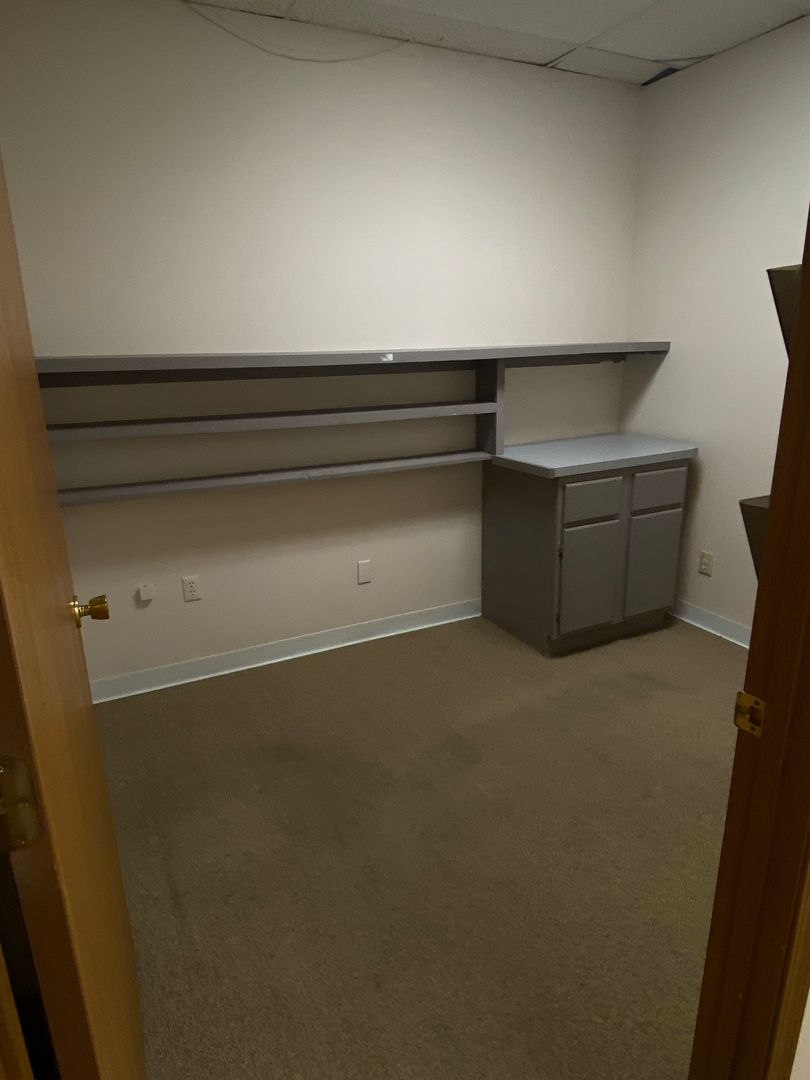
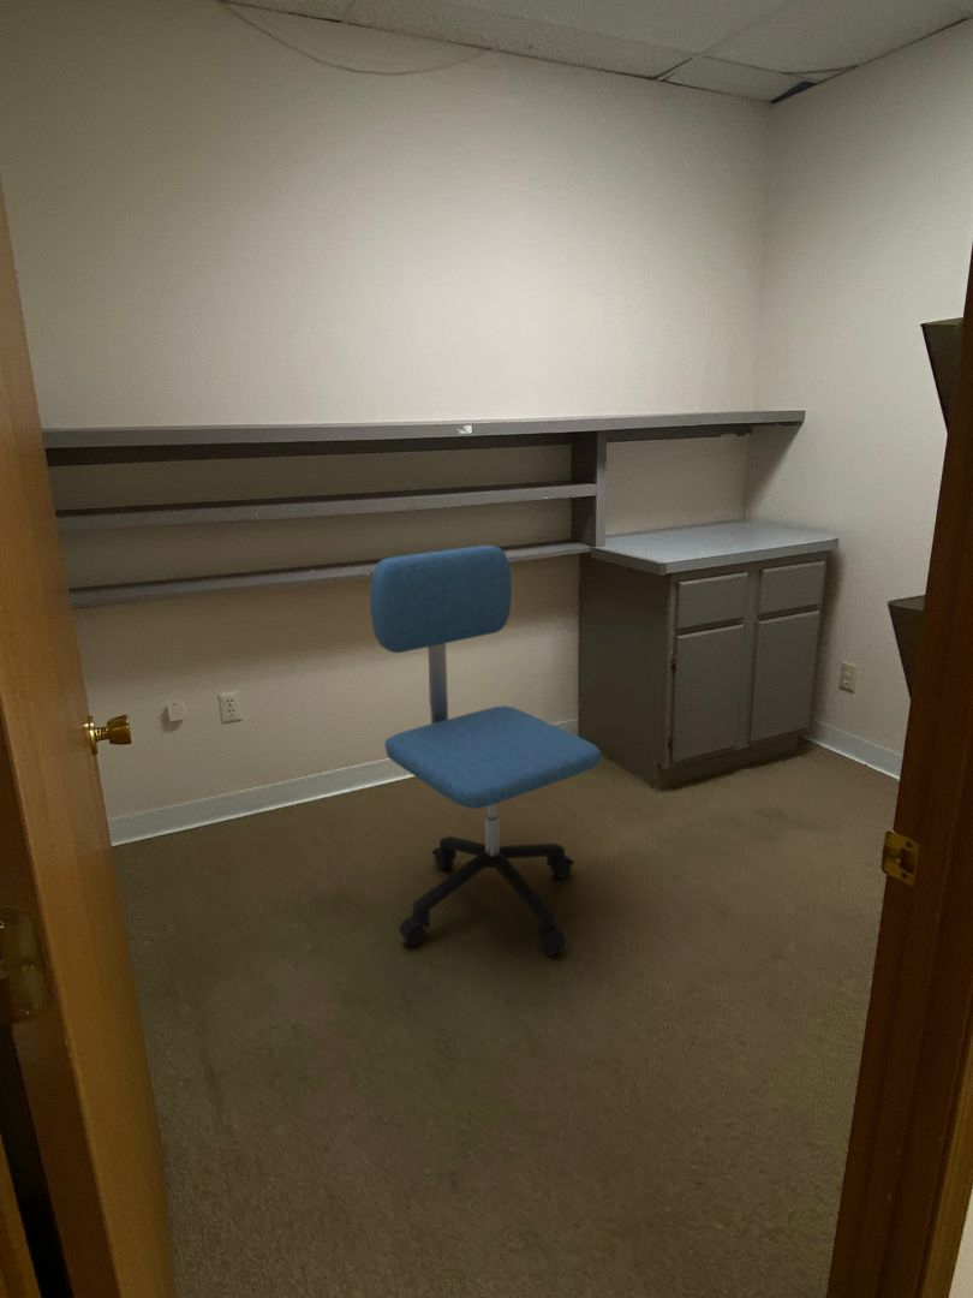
+ office chair [369,544,603,957]
